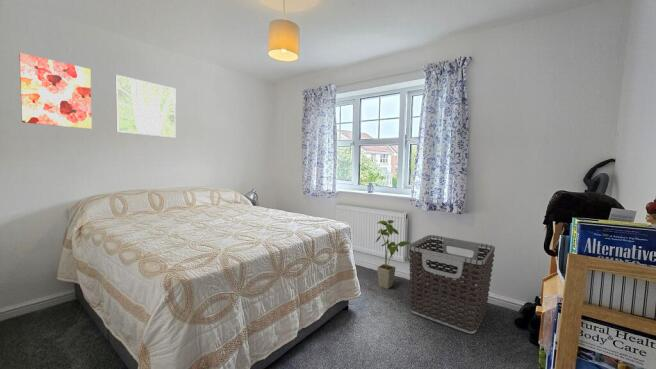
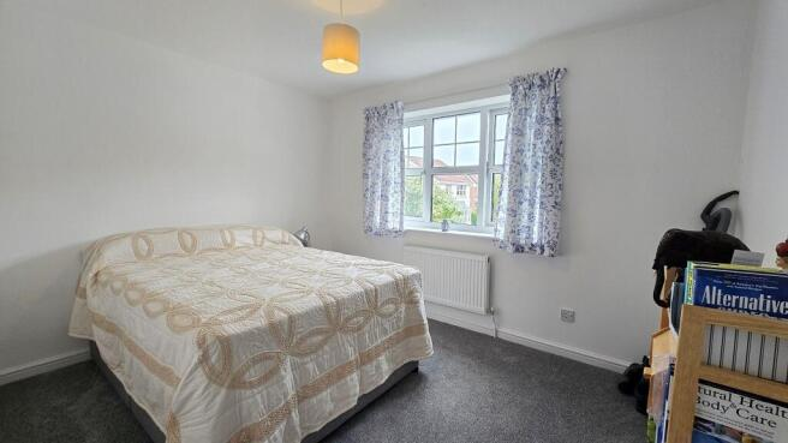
- house plant [375,219,412,290]
- wall art [18,52,93,130]
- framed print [115,74,177,138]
- clothes hamper [408,234,496,335]
